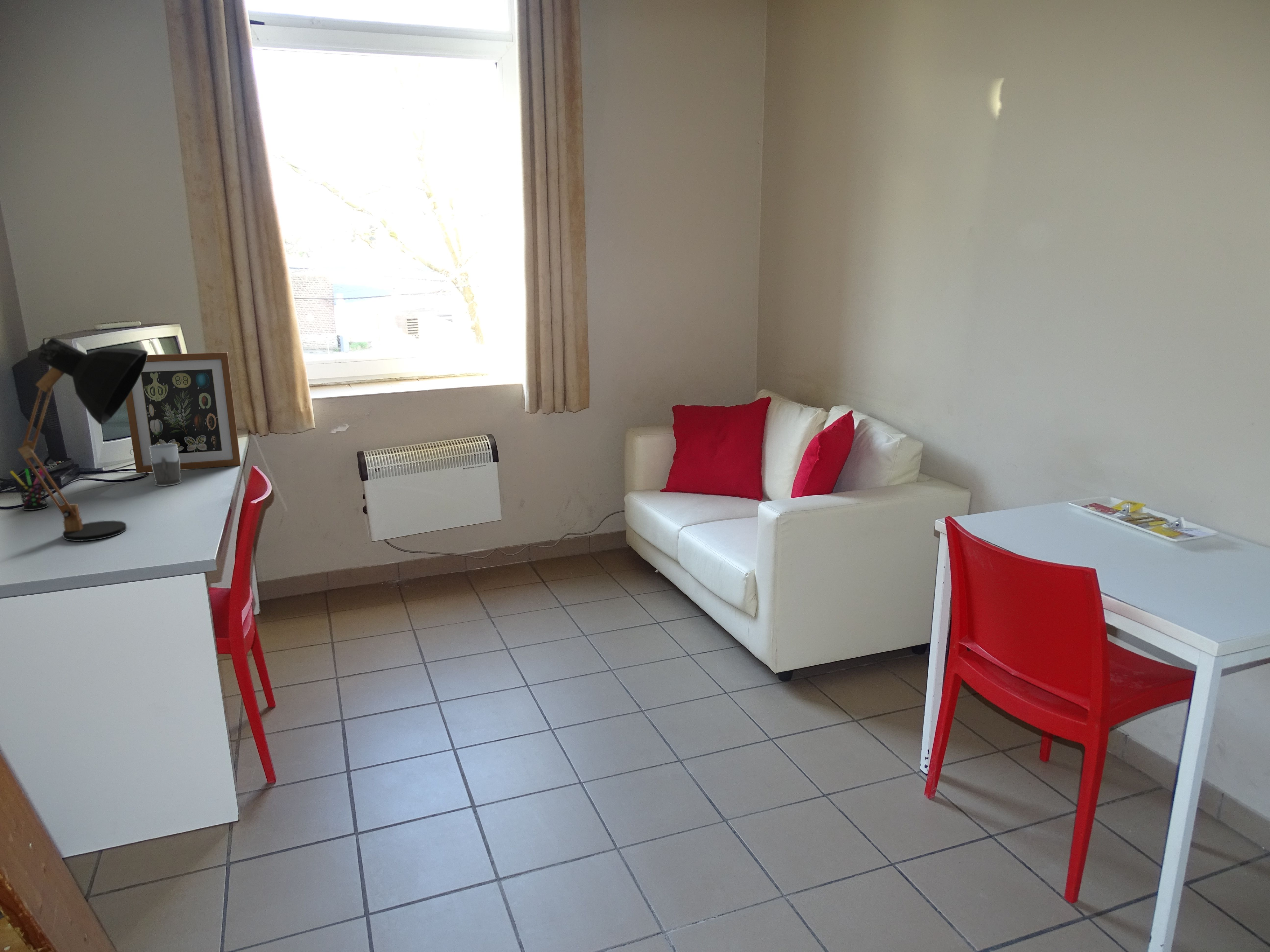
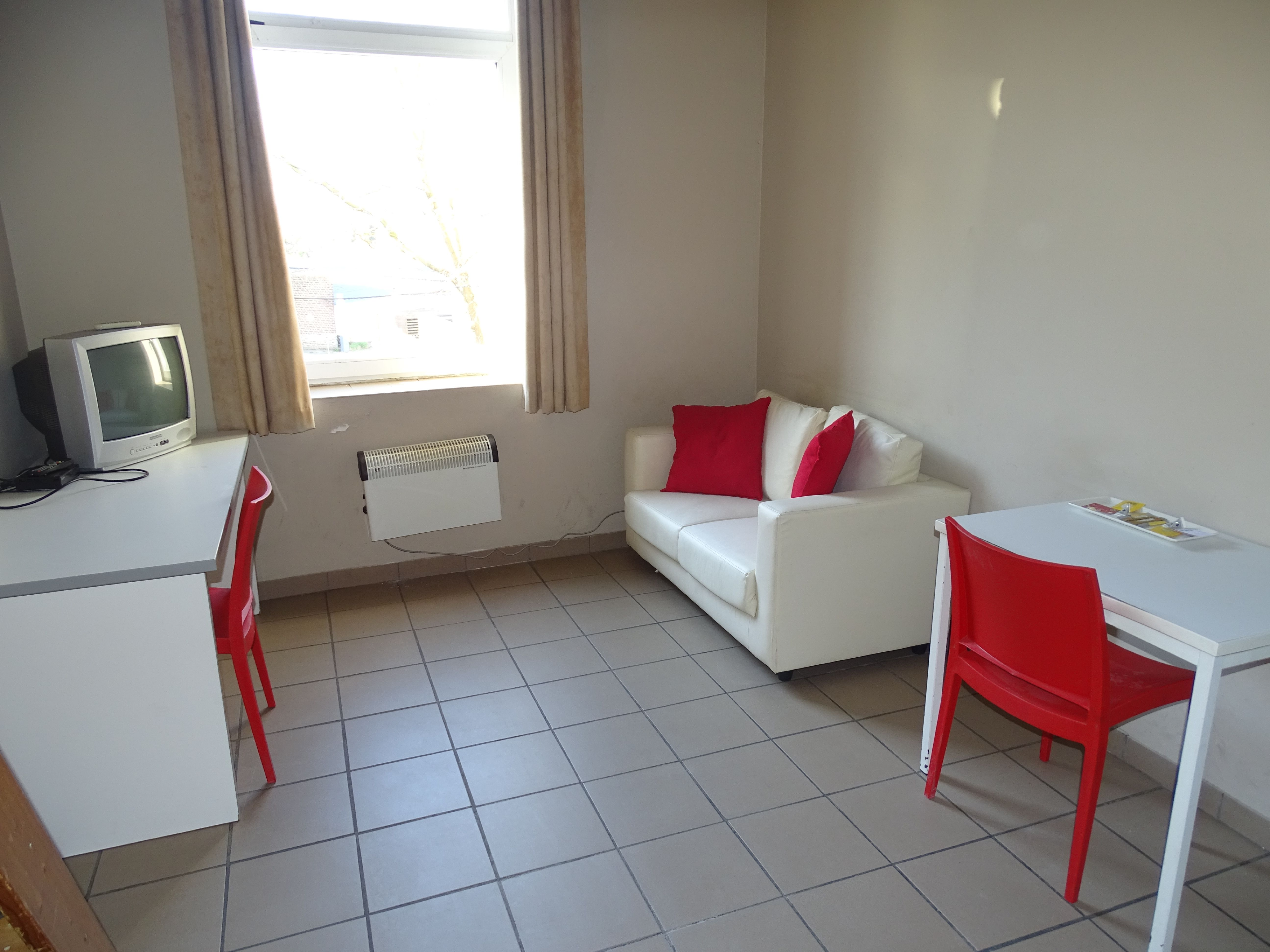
- wall art [125,352,241,473]
- pen holder [10,462,49,511]
- mug [149,443,182,486]
- desk lamp [17,337,148,541]
